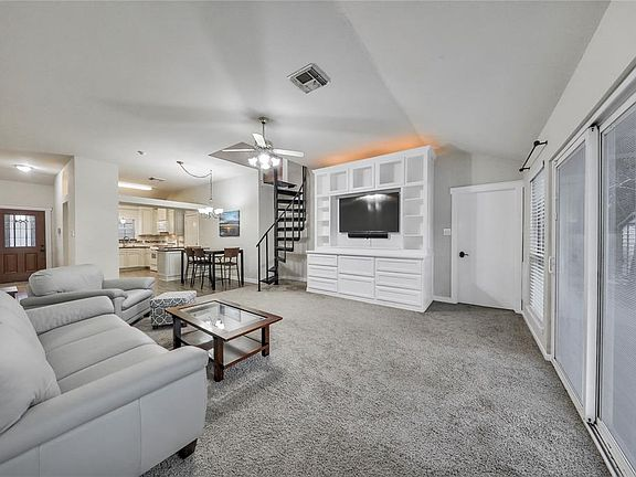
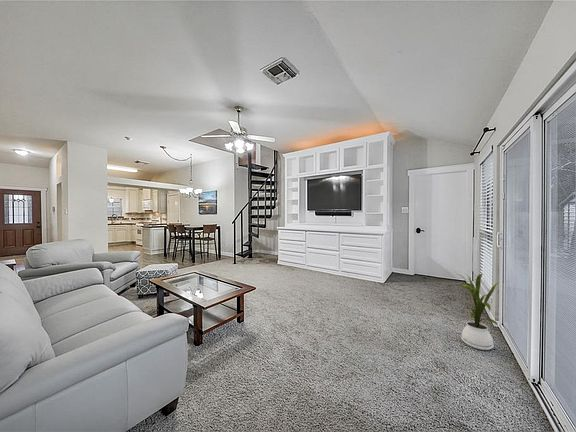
+ house plant [457,273,499,351]
